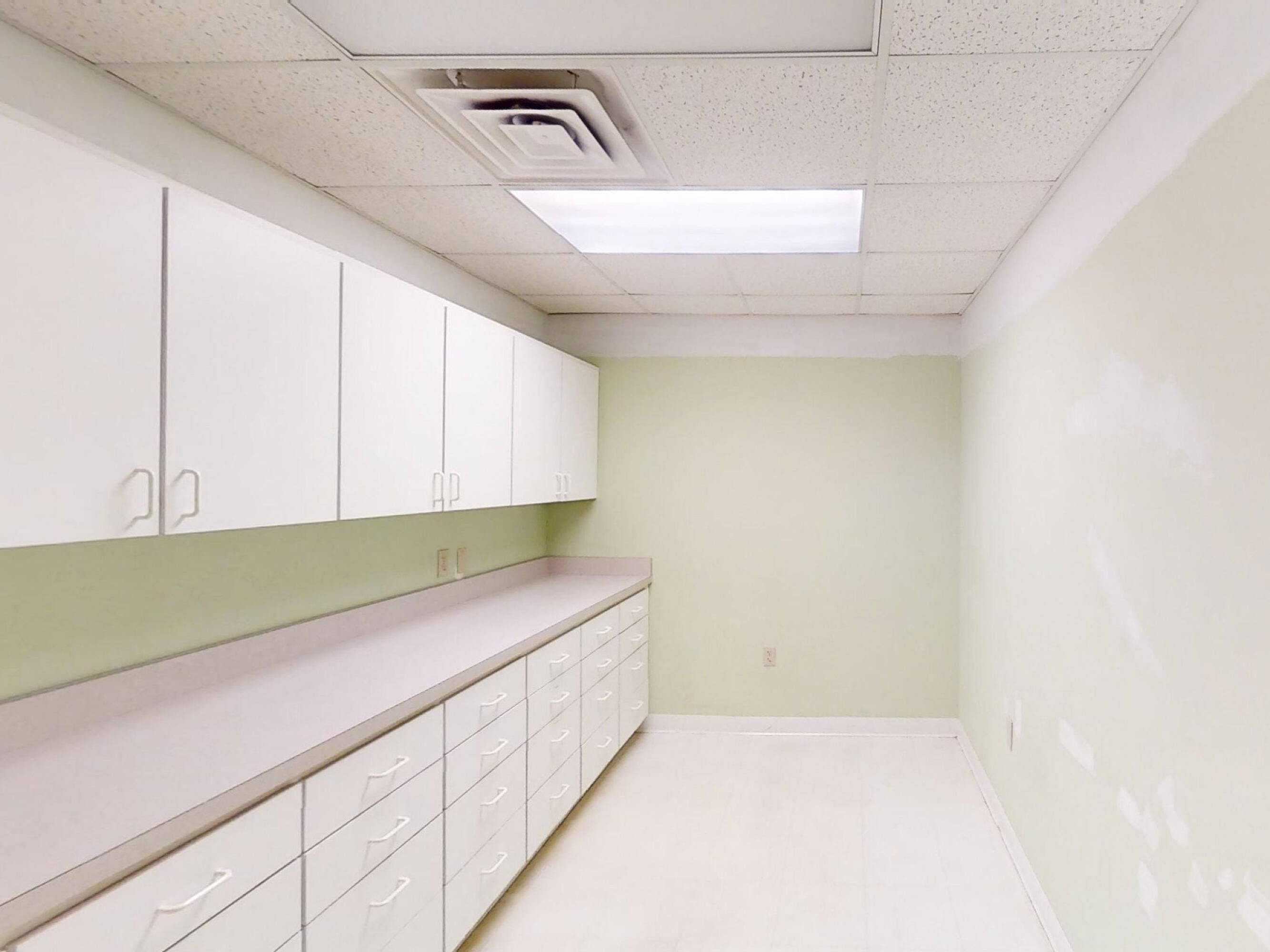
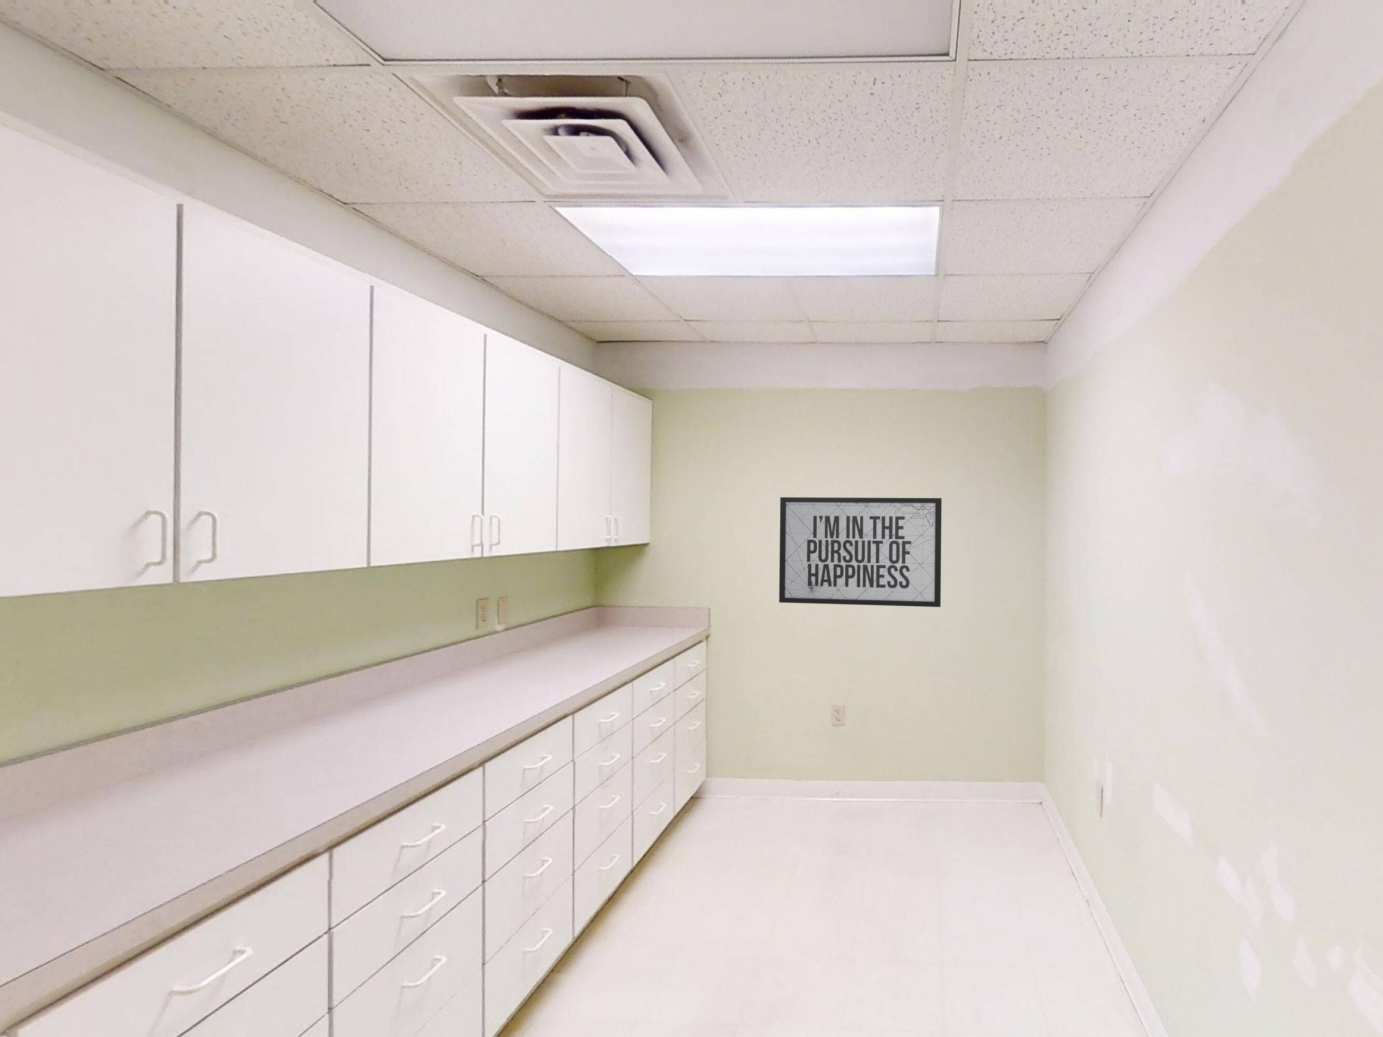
+ mirror [779,497,942,608]
